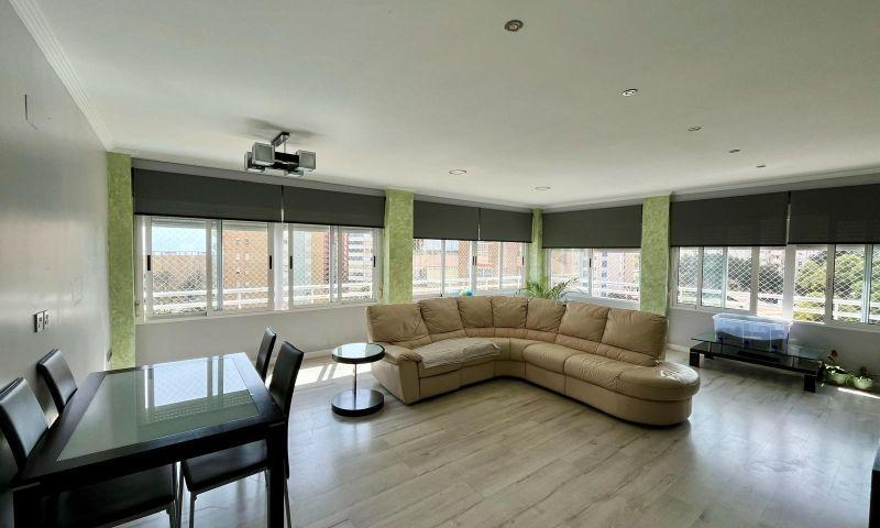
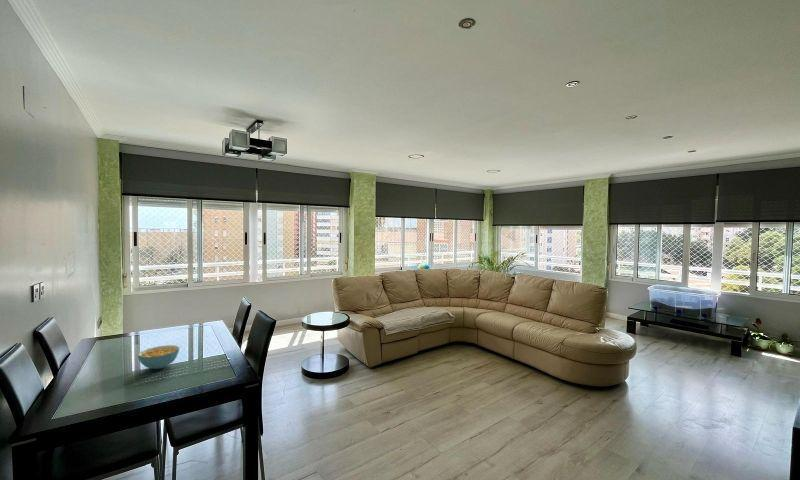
+ cereal bowl [137,344,180,370]
